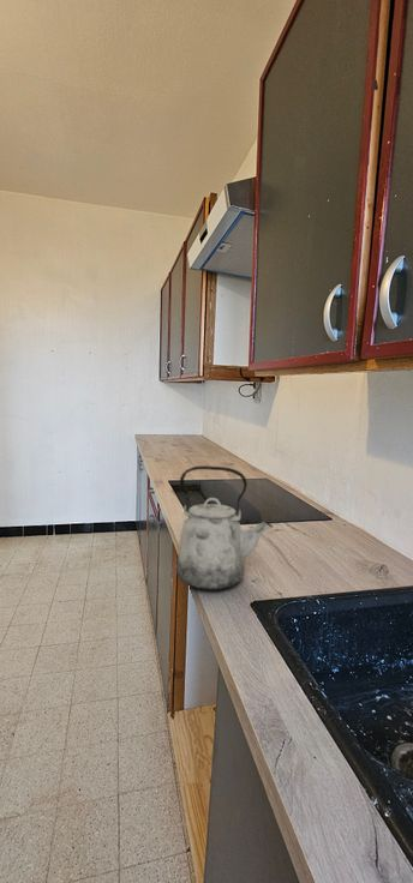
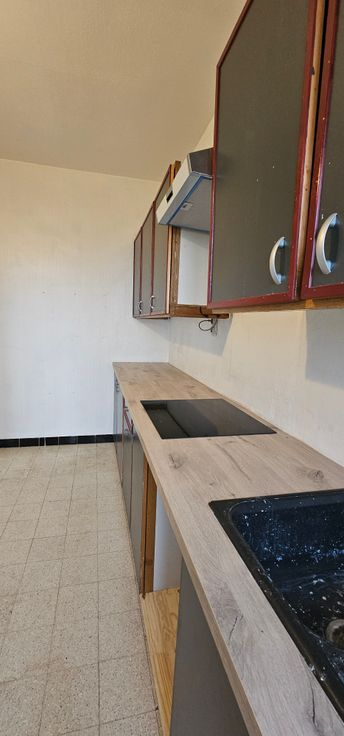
- kettle [175,464,274,591]
